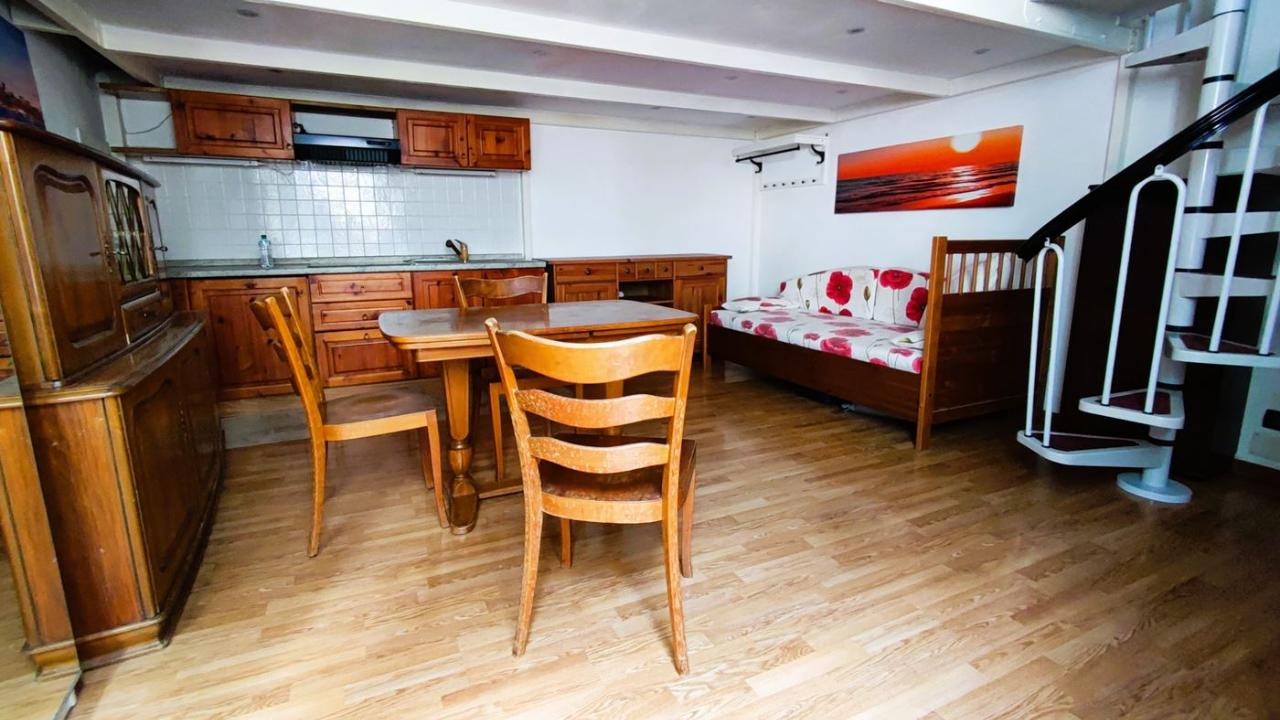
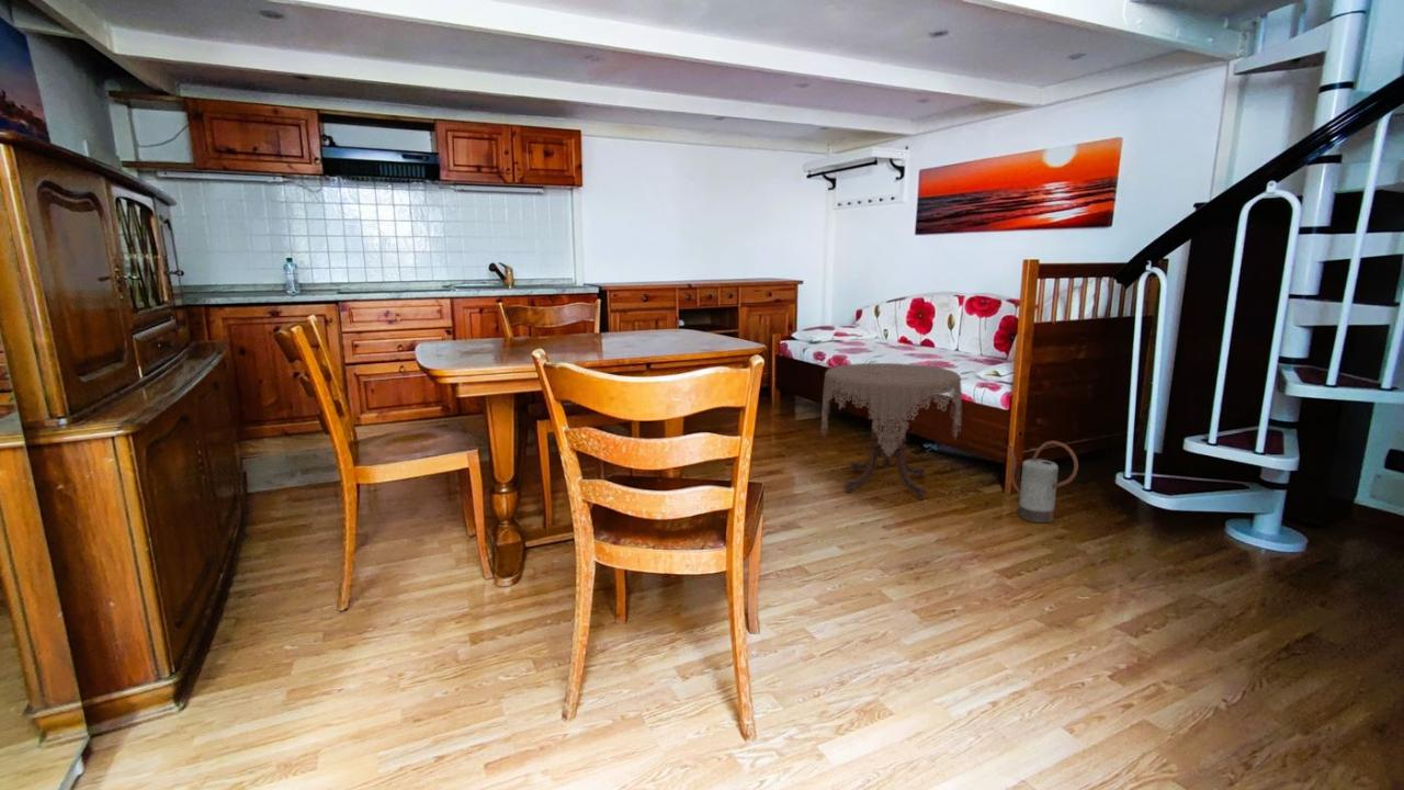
+ watering can [1005,440,1079,524]
+ side table [820,362,963,500]
